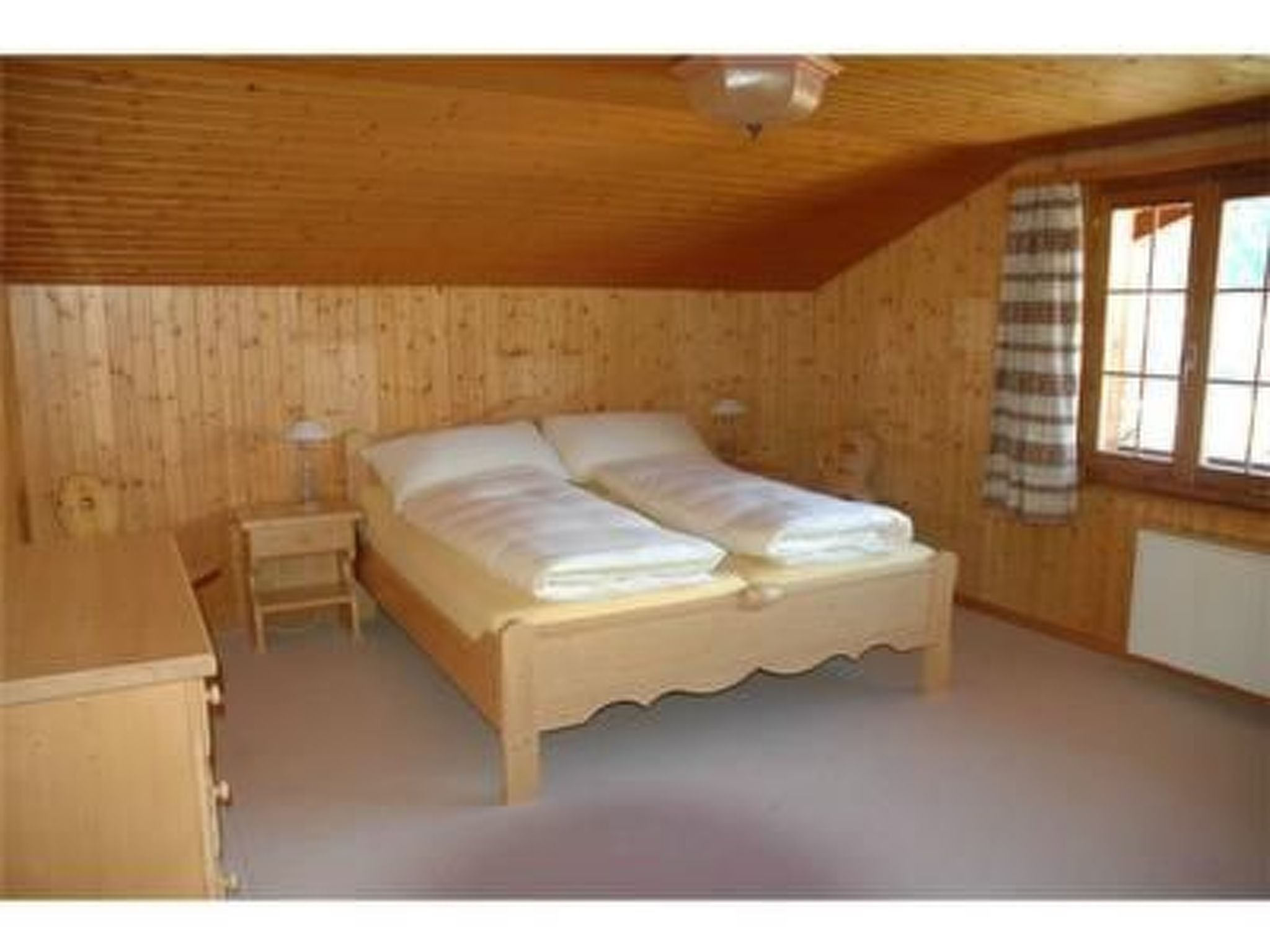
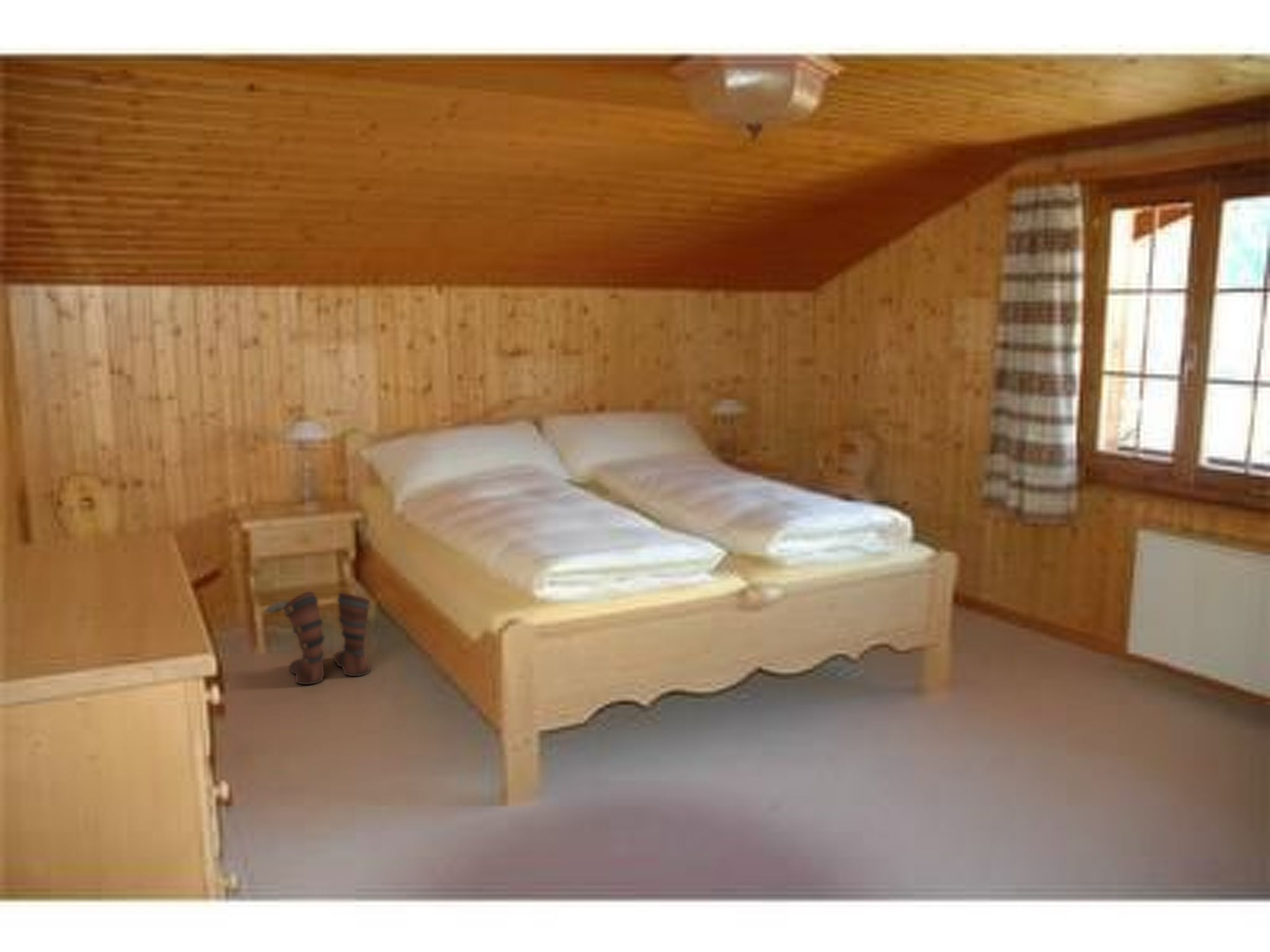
+ boots [262,591,373,685]
